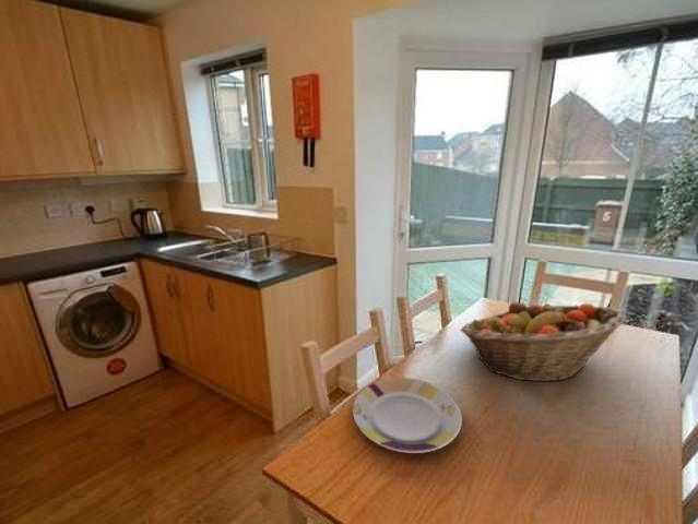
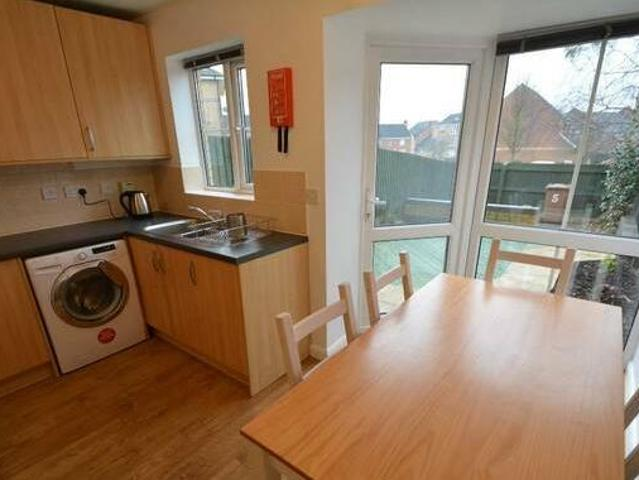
- plate [352,377,463,454]
- fruit basket [460,301,627,382]
